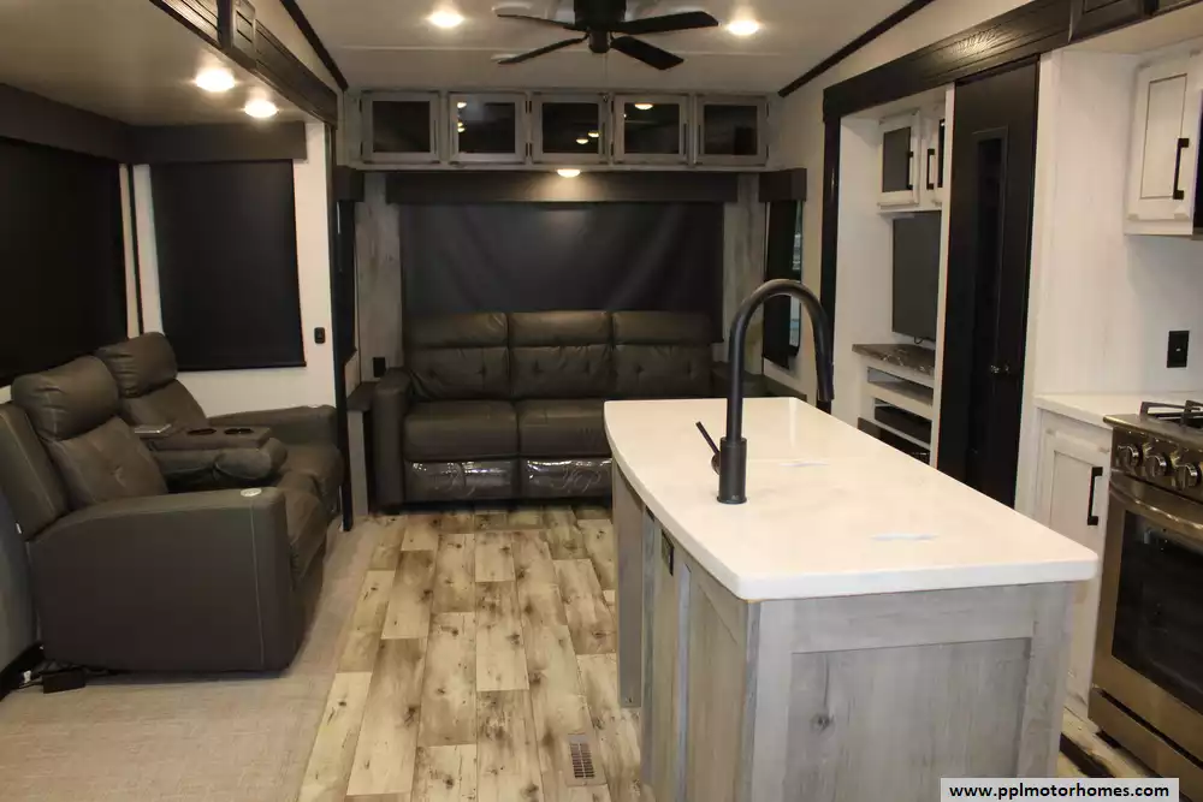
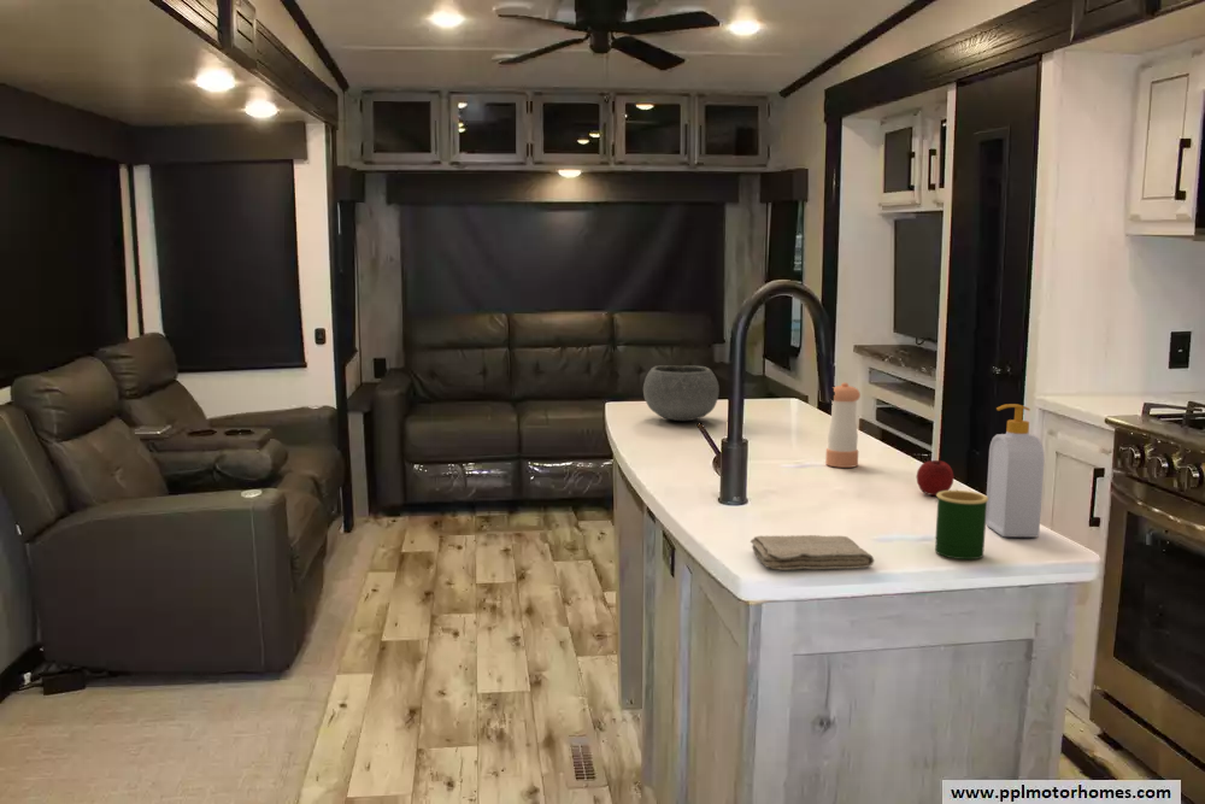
+ mug [934,489,988,561]
+ apple [916,456,956,497]
+ soap bottle [986,403,1046,539]
+ washcloth [750,534,875,571]
+ bowl [642,364,721,422]
+ pepper shaker [824,381,862,469]
